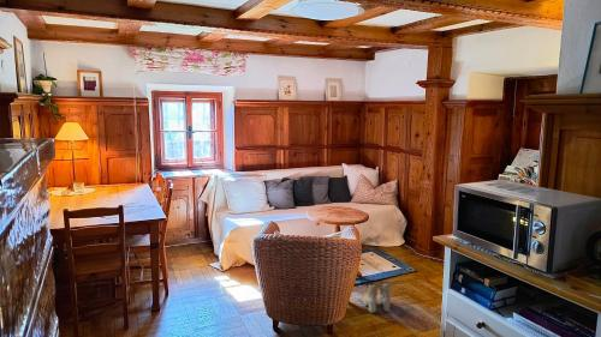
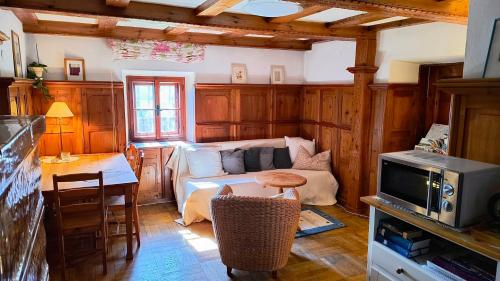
- boots [363,282,392,314]
